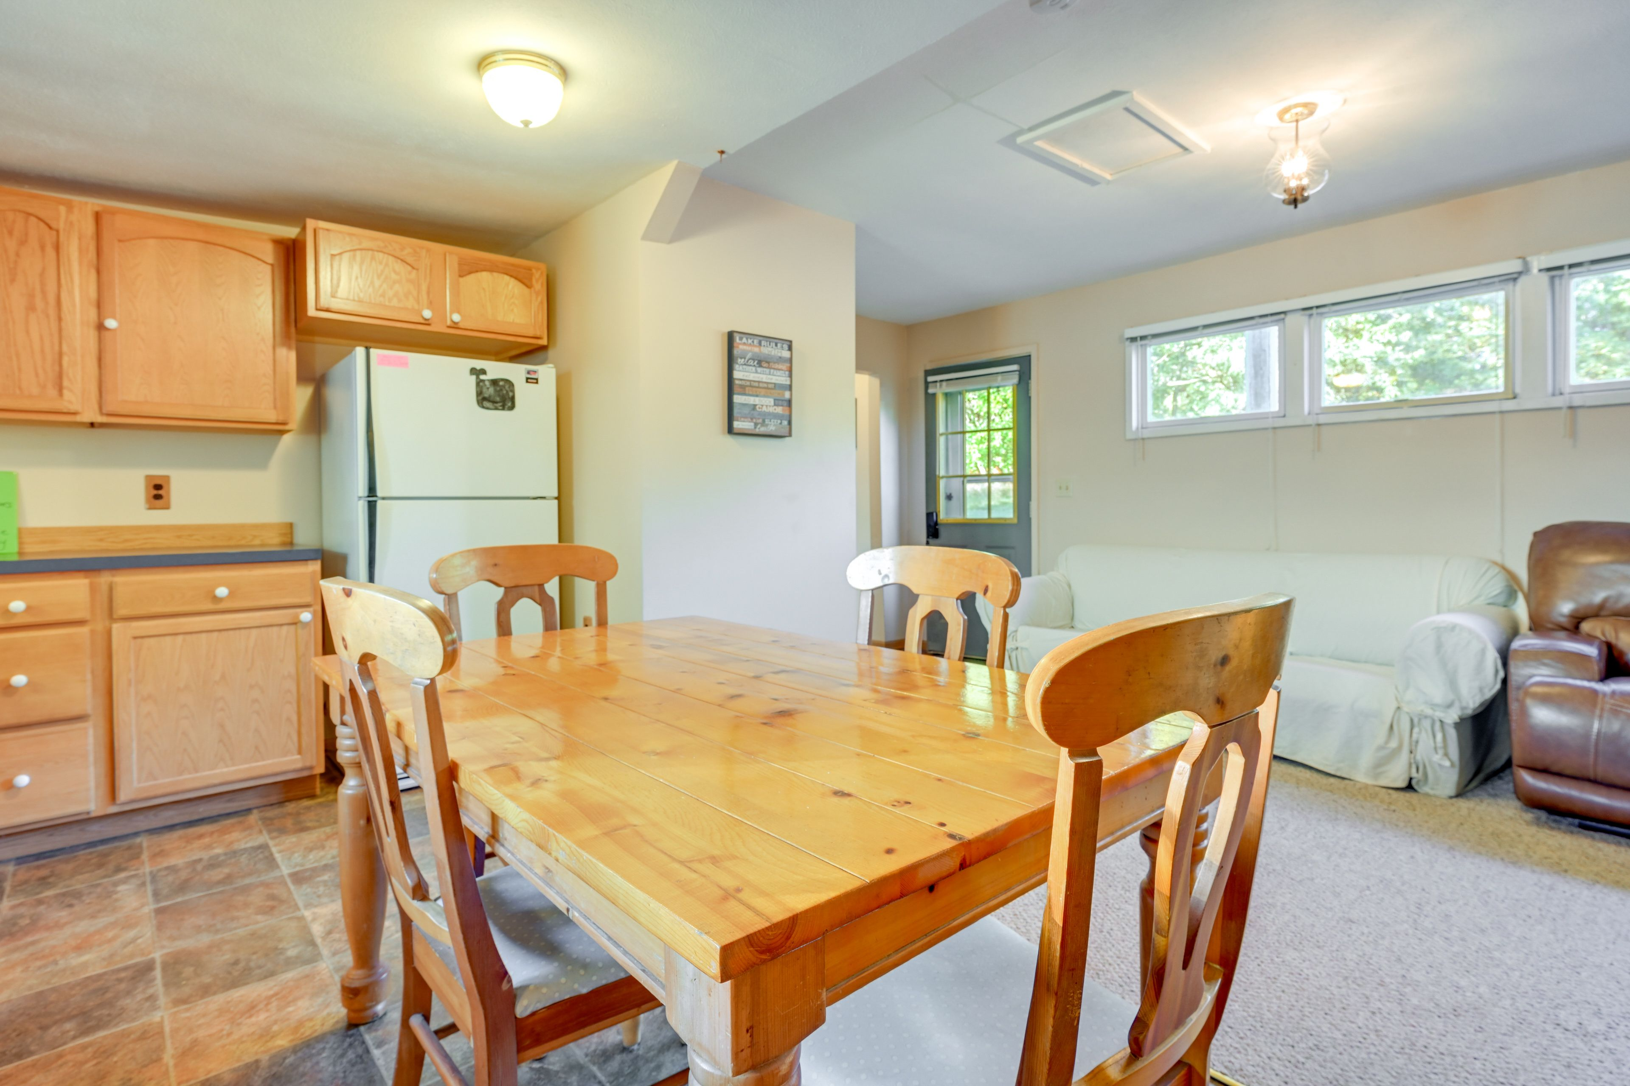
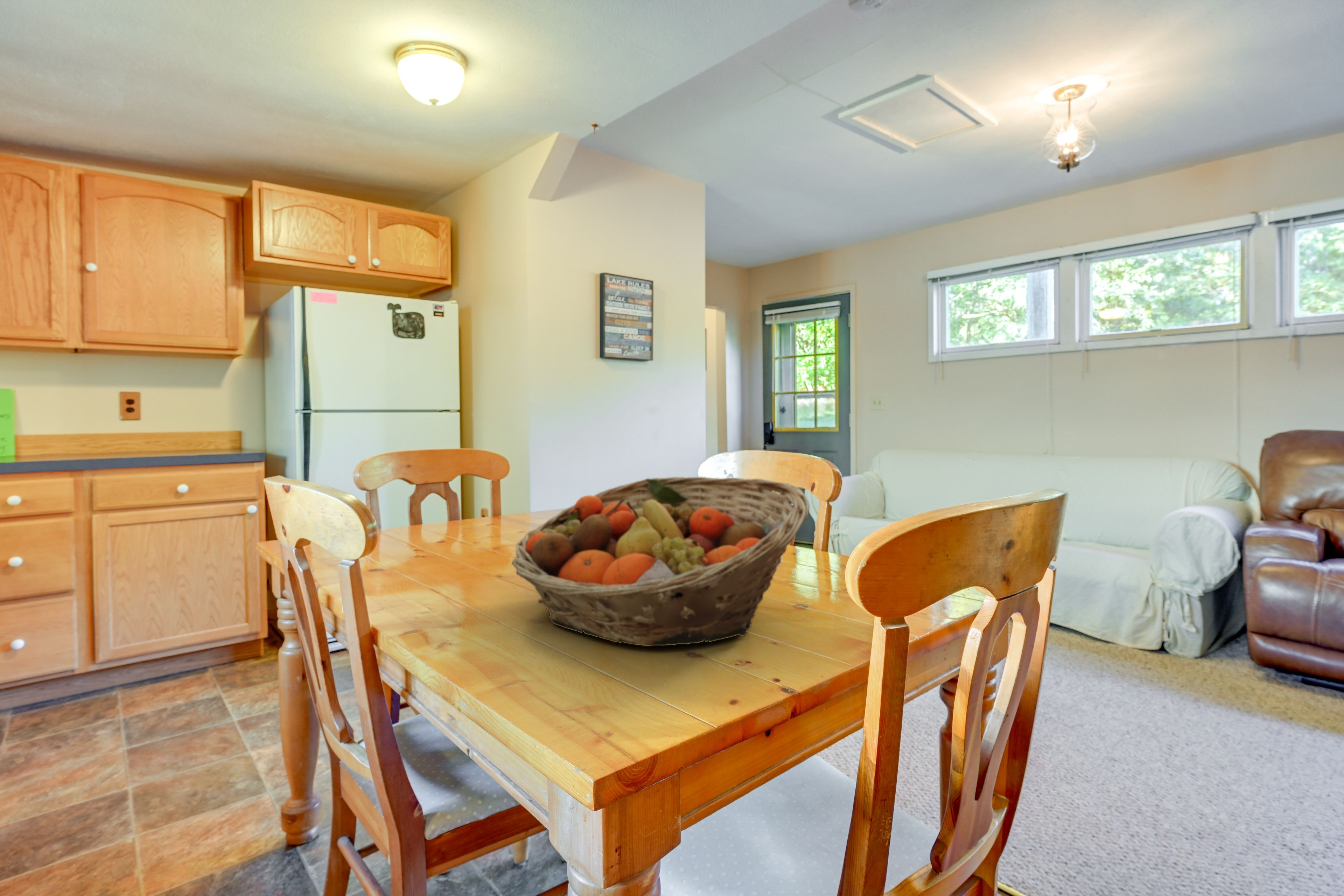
+ fruit basket [511,477,810,646]
